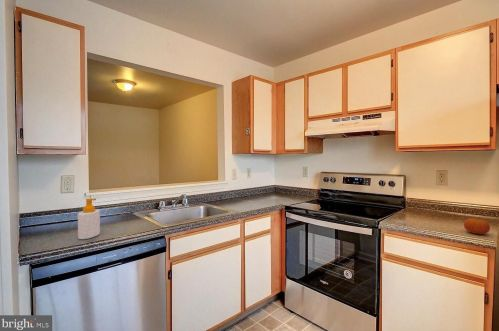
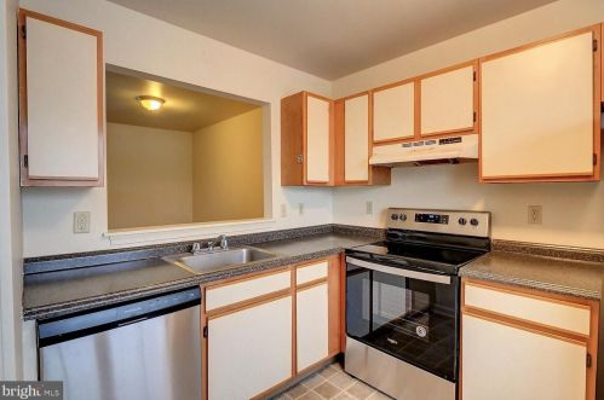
- soap bottle [77,197,101,240]
- fruit [463,217,491,235]
